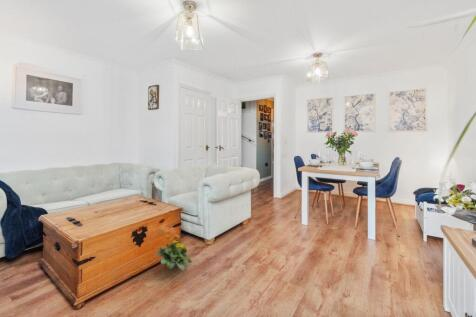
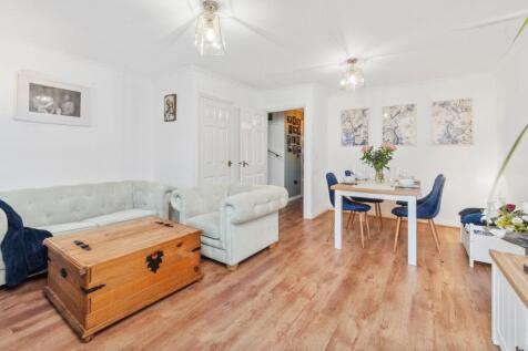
- flowering plant [155,234,193,271]
